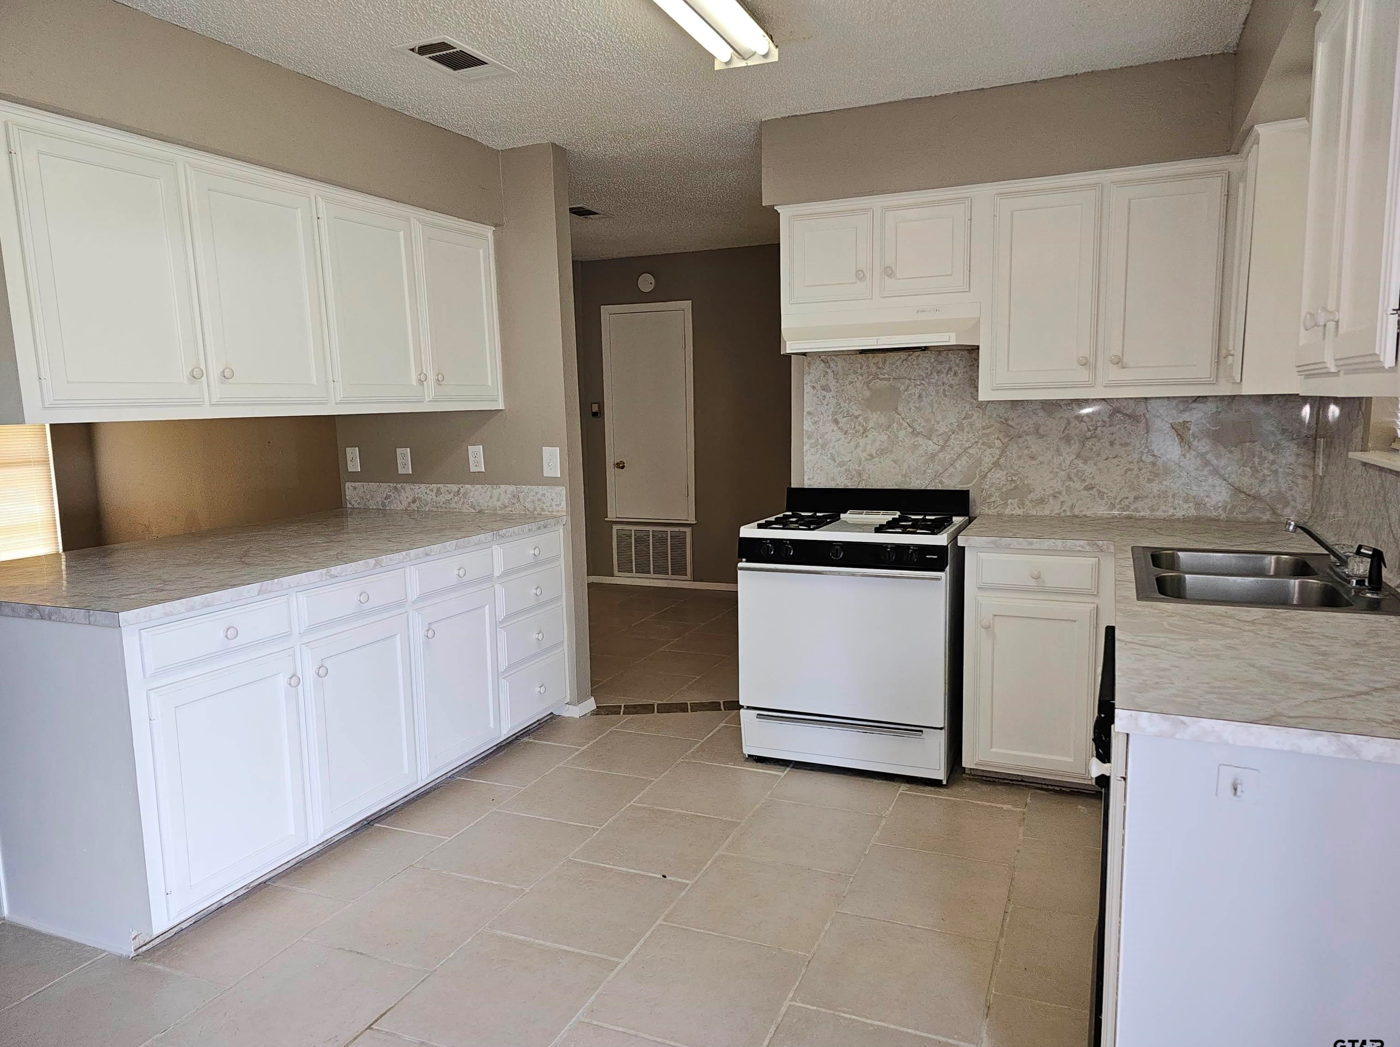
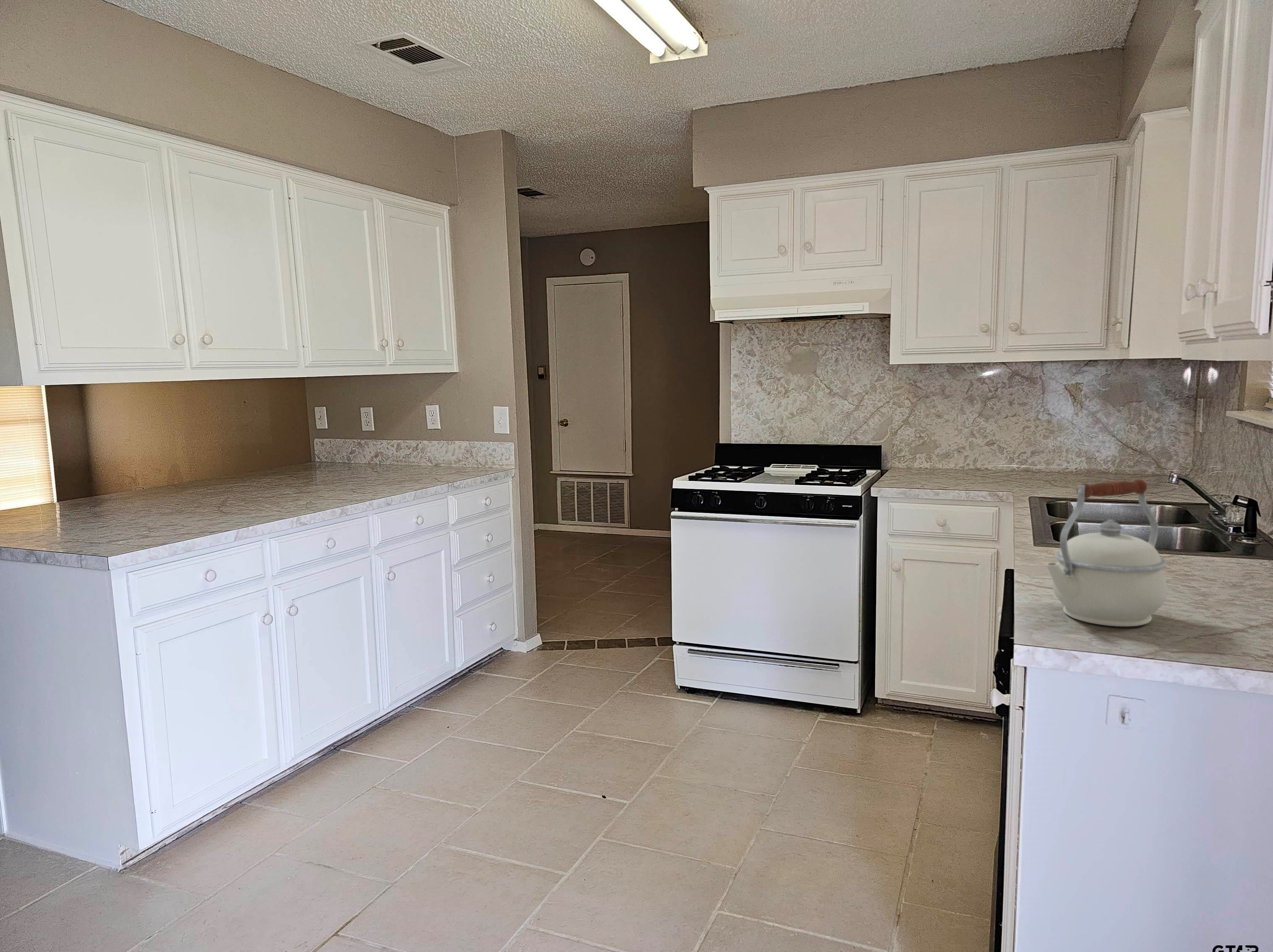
+ kettle [1046,479,1168,627]
